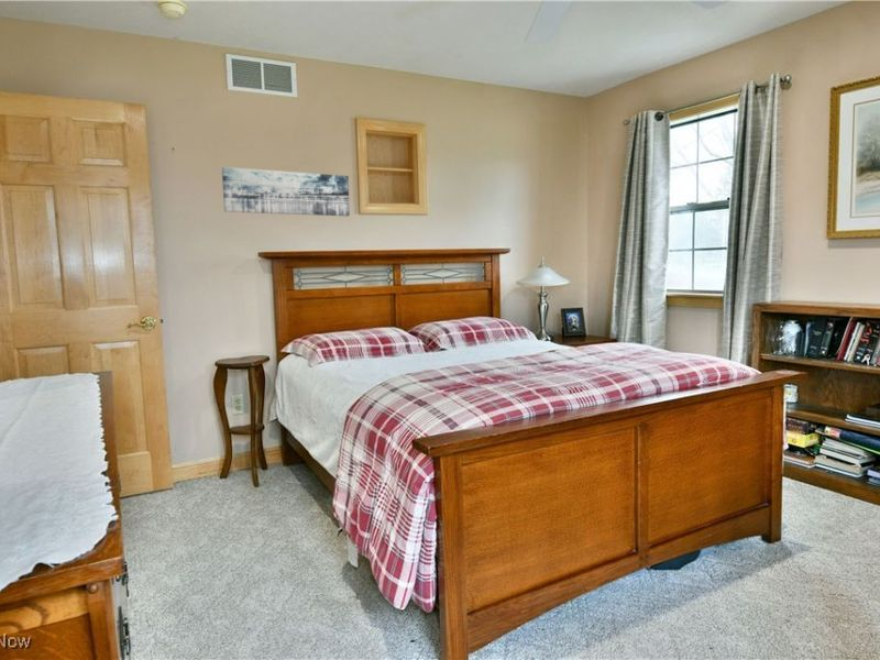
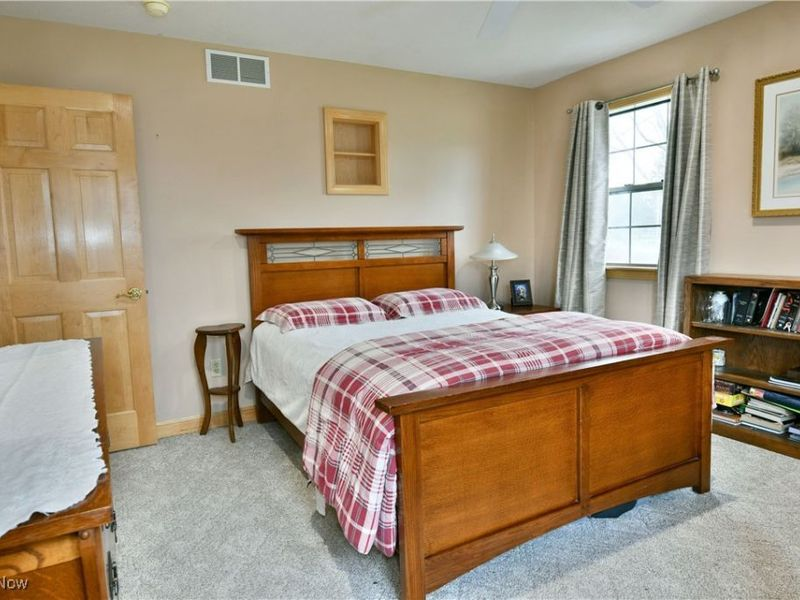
- wall art [221,166,351,218]
